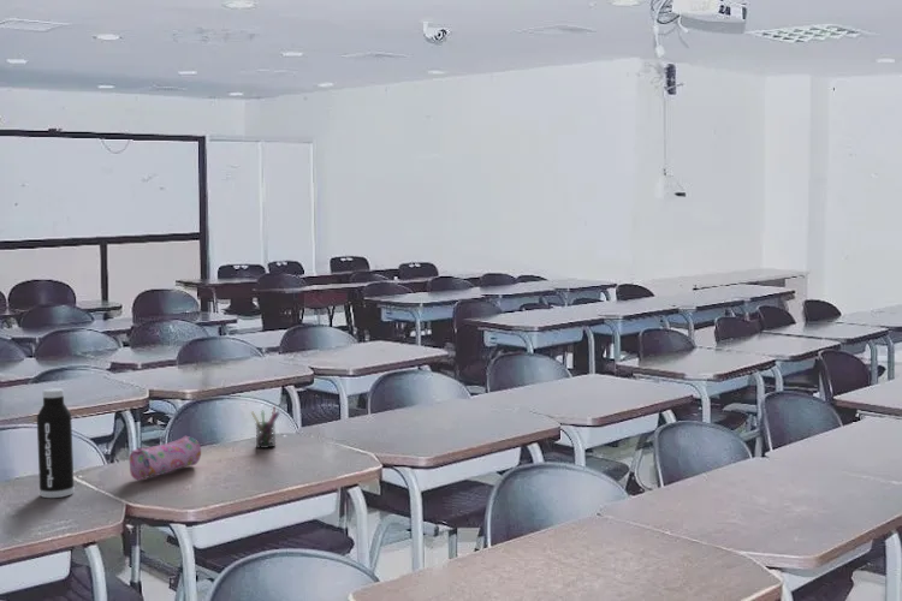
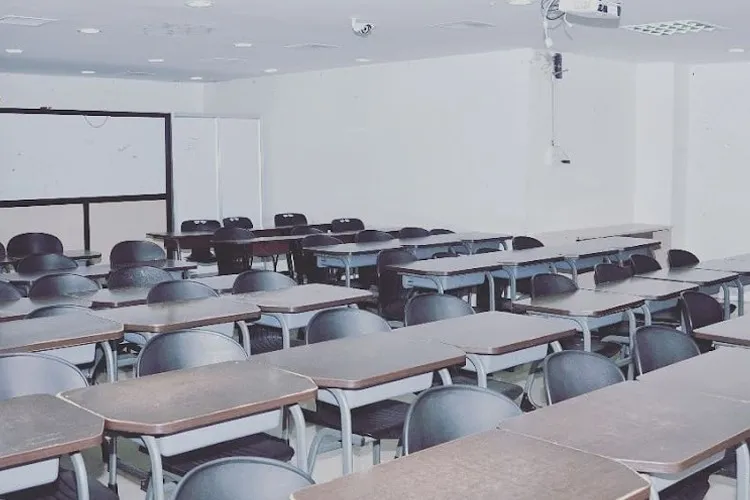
- pen holder [250,405,281,450]
- water bottle [36,387,76,499]
- pencil case [129,435,202,481]
